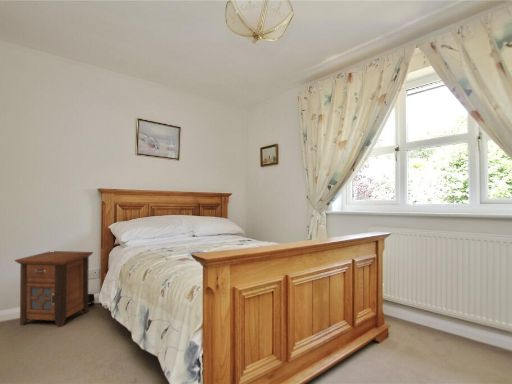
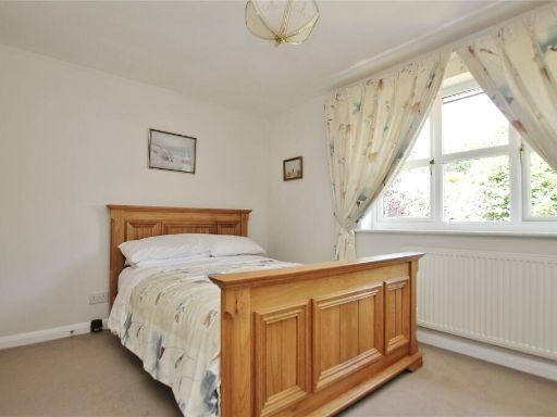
- nightstand [14,250,94,328]
